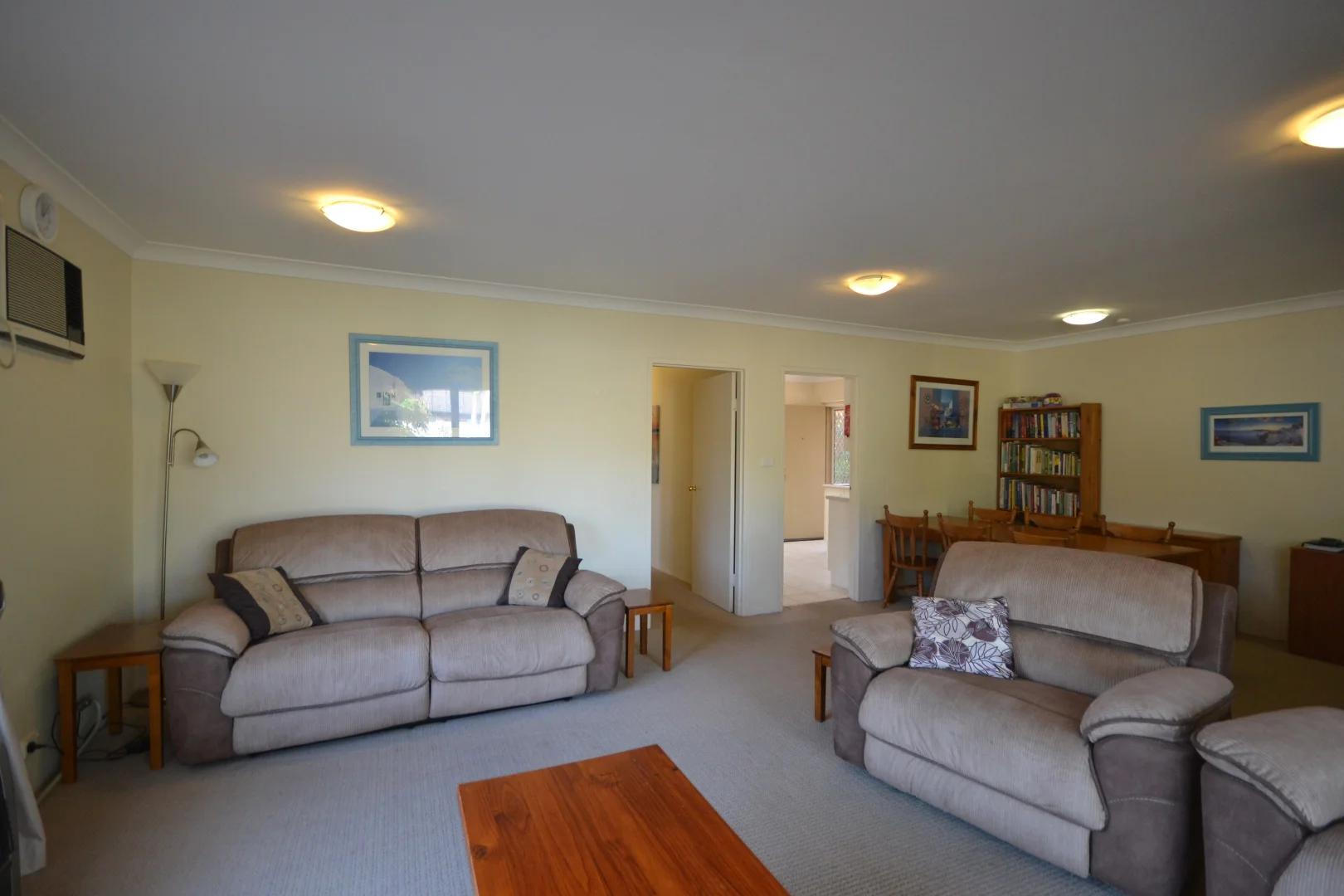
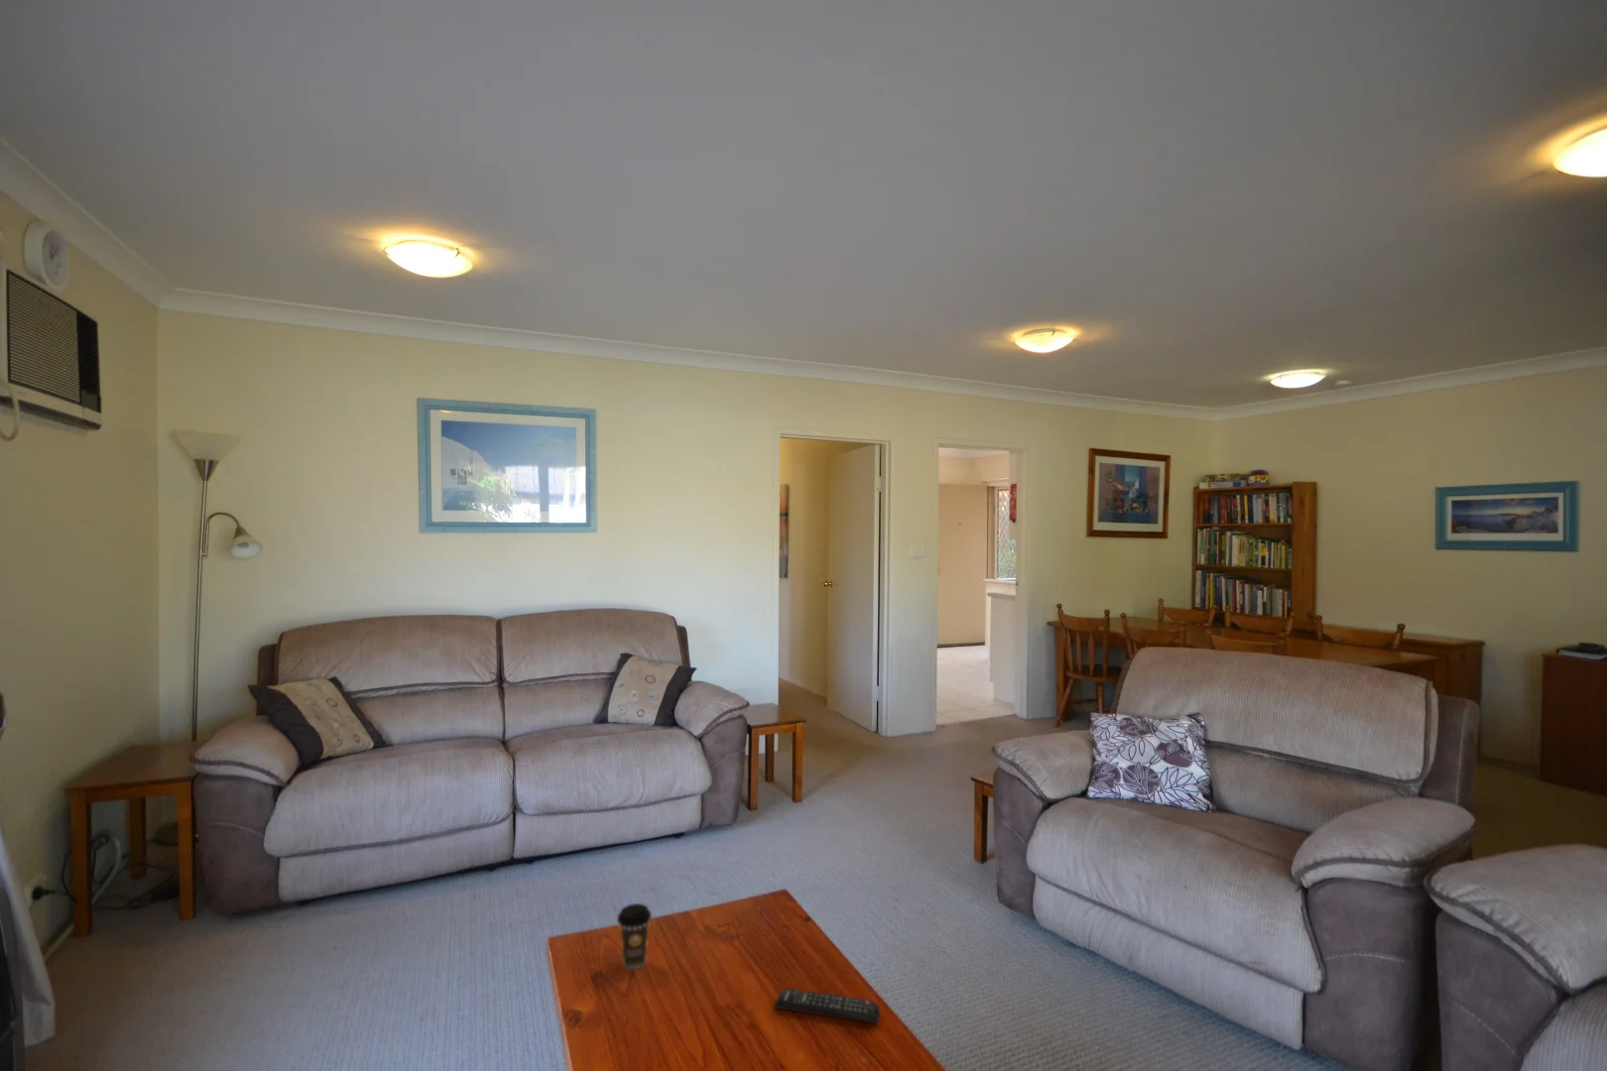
+ remote control [772,986,881,1024]
+ coffee cup [616,902,653,969]
